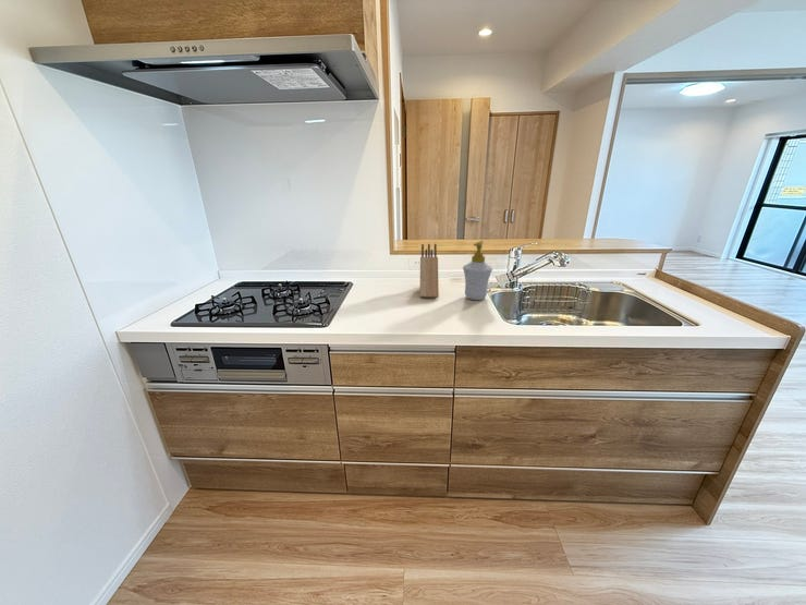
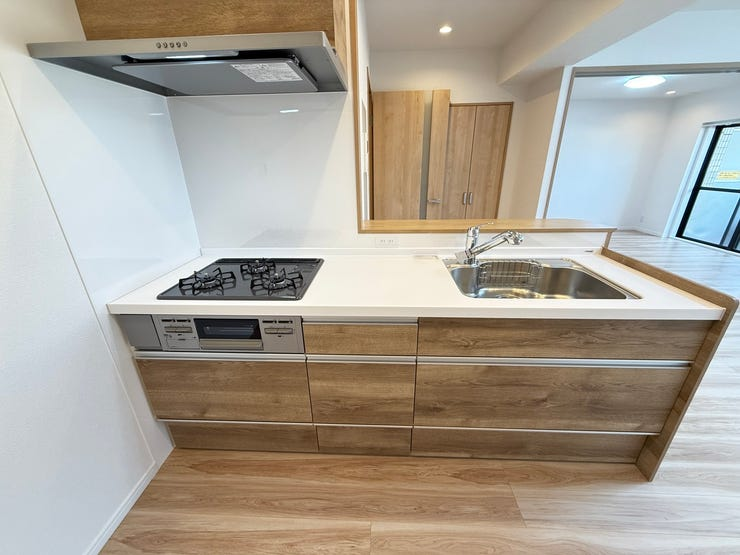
- knife block [418,243,440,299]
- soap bottle [462,240,493,301]
